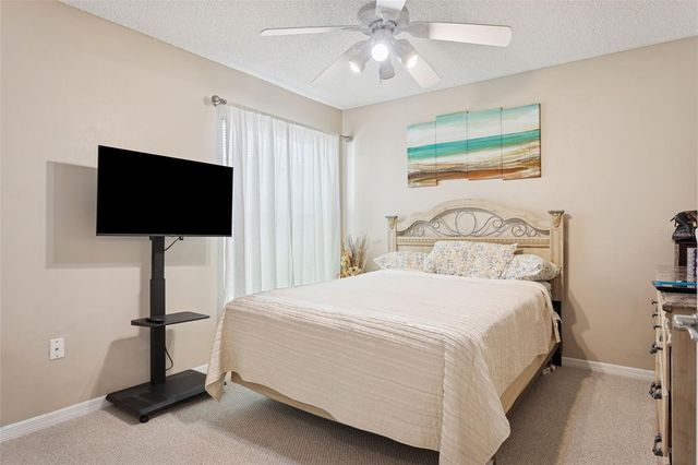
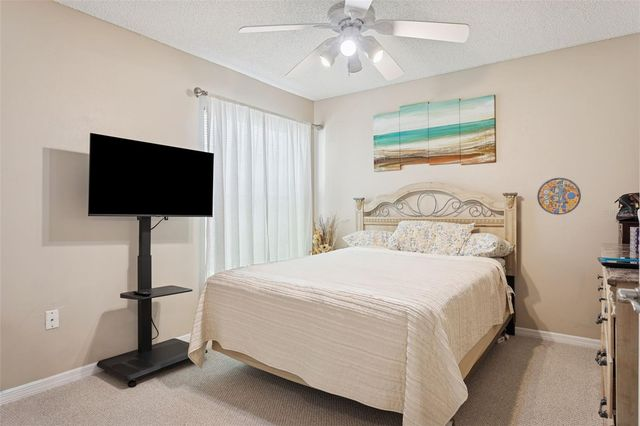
+ manhole cover [536,177,582,216]
